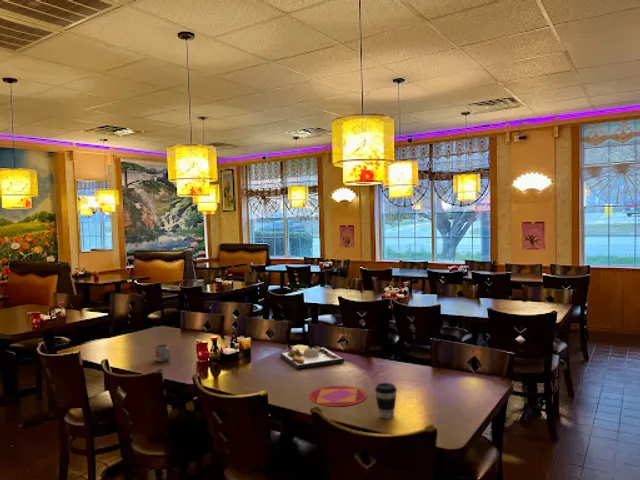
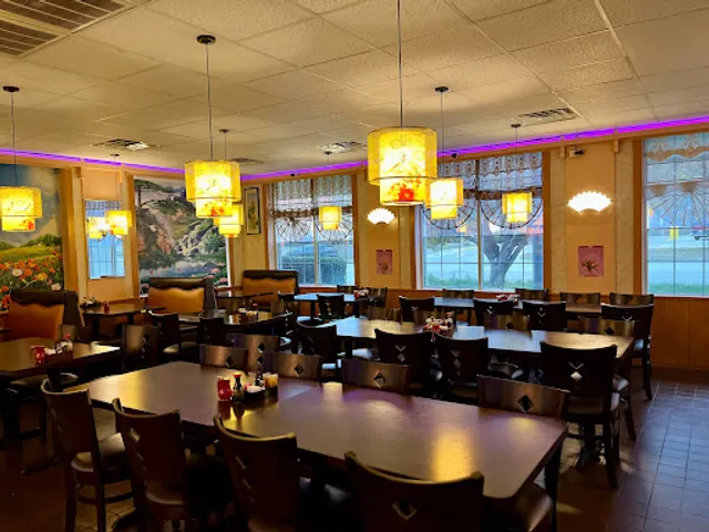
- mug [154,343,172,363]
- plate [308,385,367,407]
- dinner plate [279,345,345,370]
- coffee cup [374,382,398,419]
